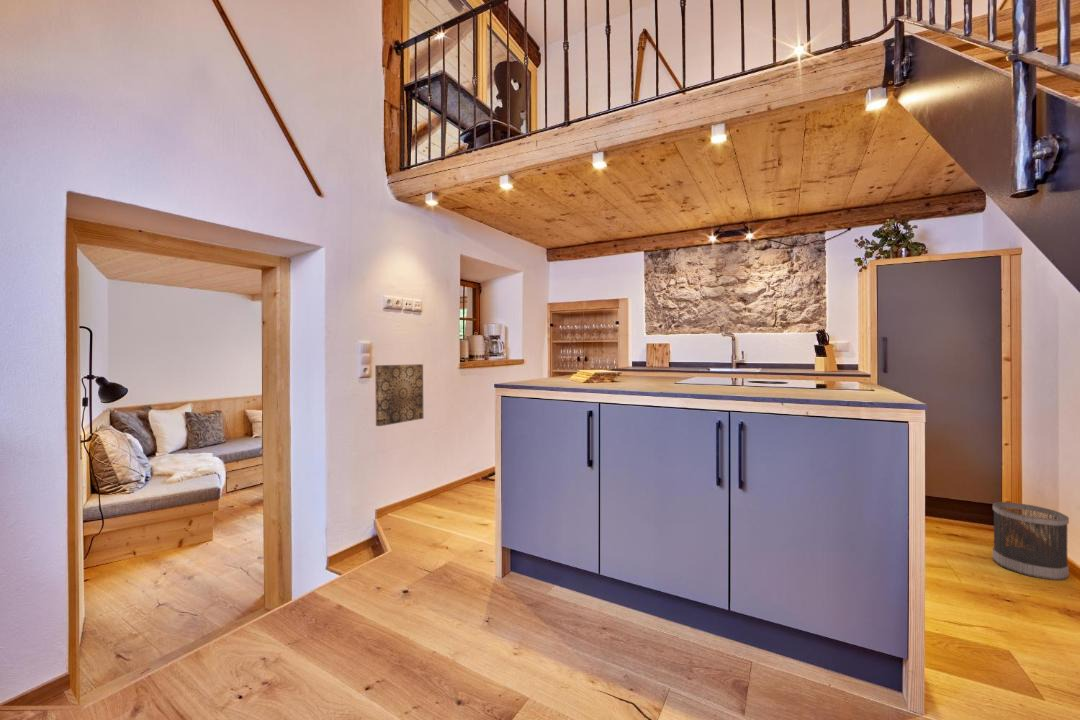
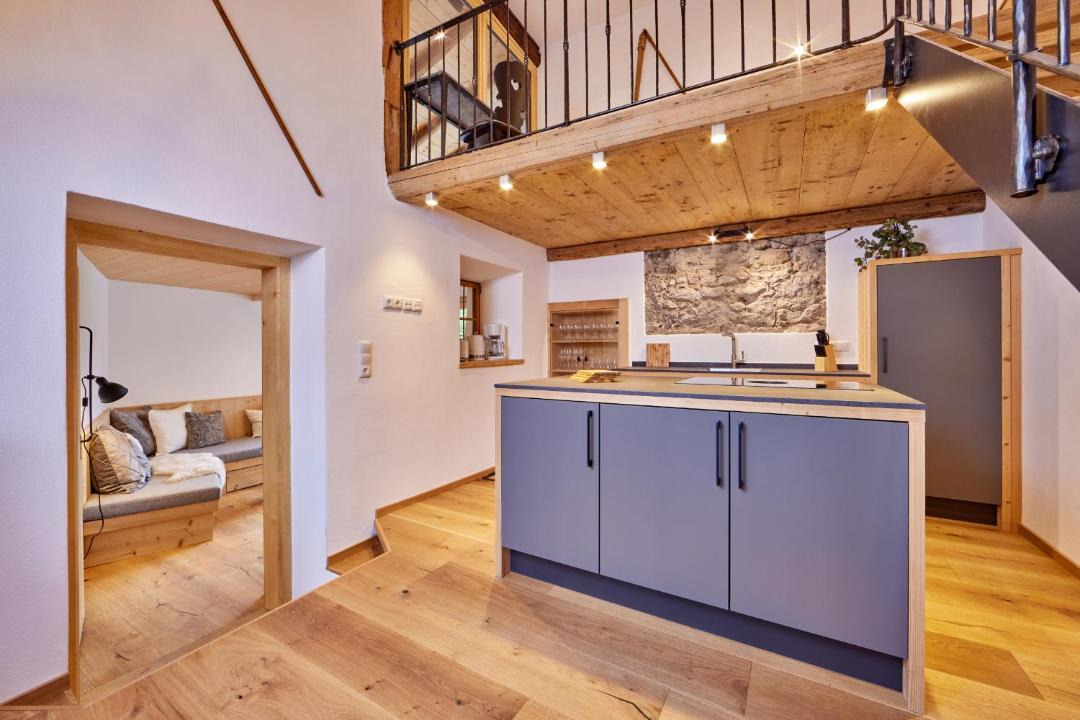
- wastebasket [992,501,1070,581]
- wall art [374,363,424,427]
